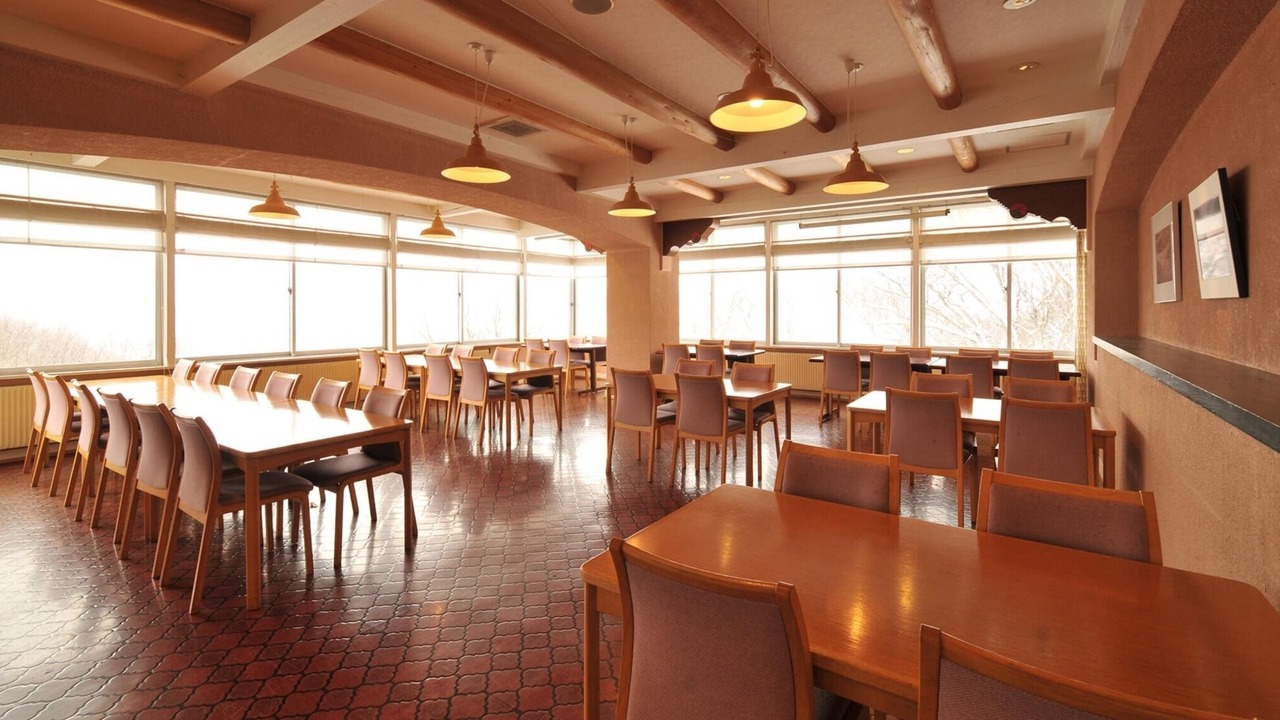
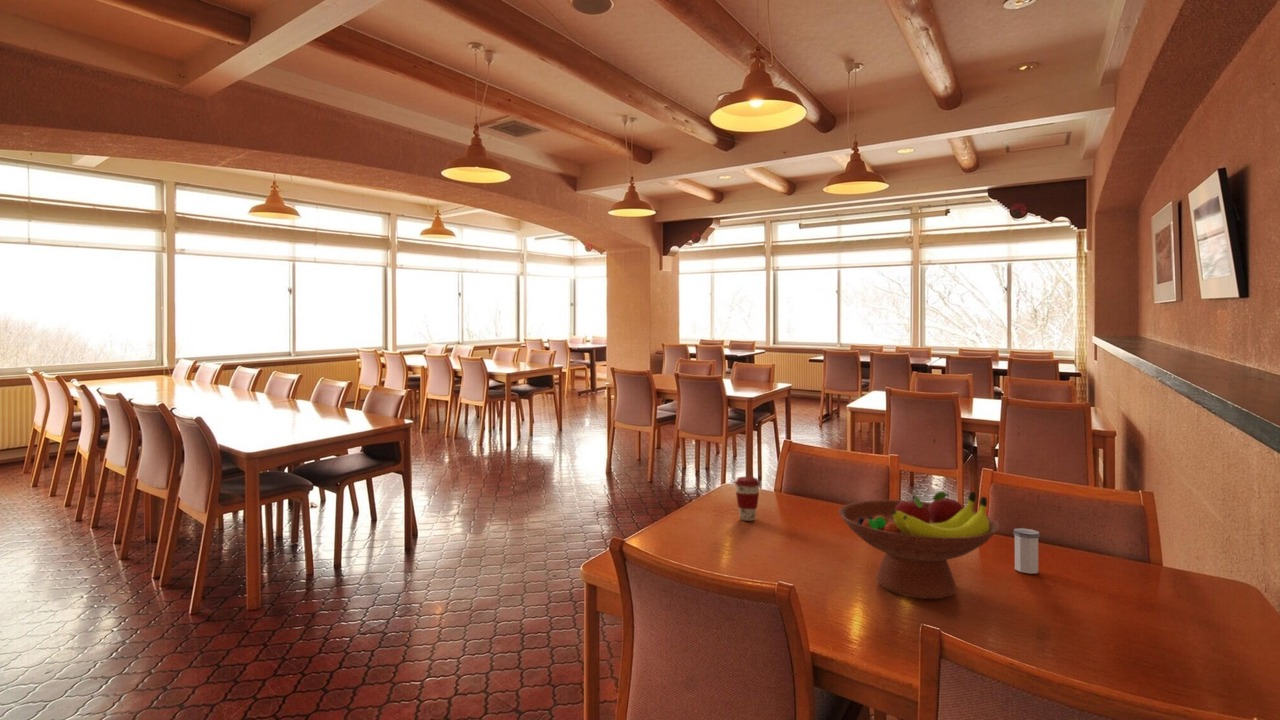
+ coffee cup [734,476,761,522]
+ salt shaker [1012,527,1040,575]
+ fruit bowl [838,491,1001,600]
